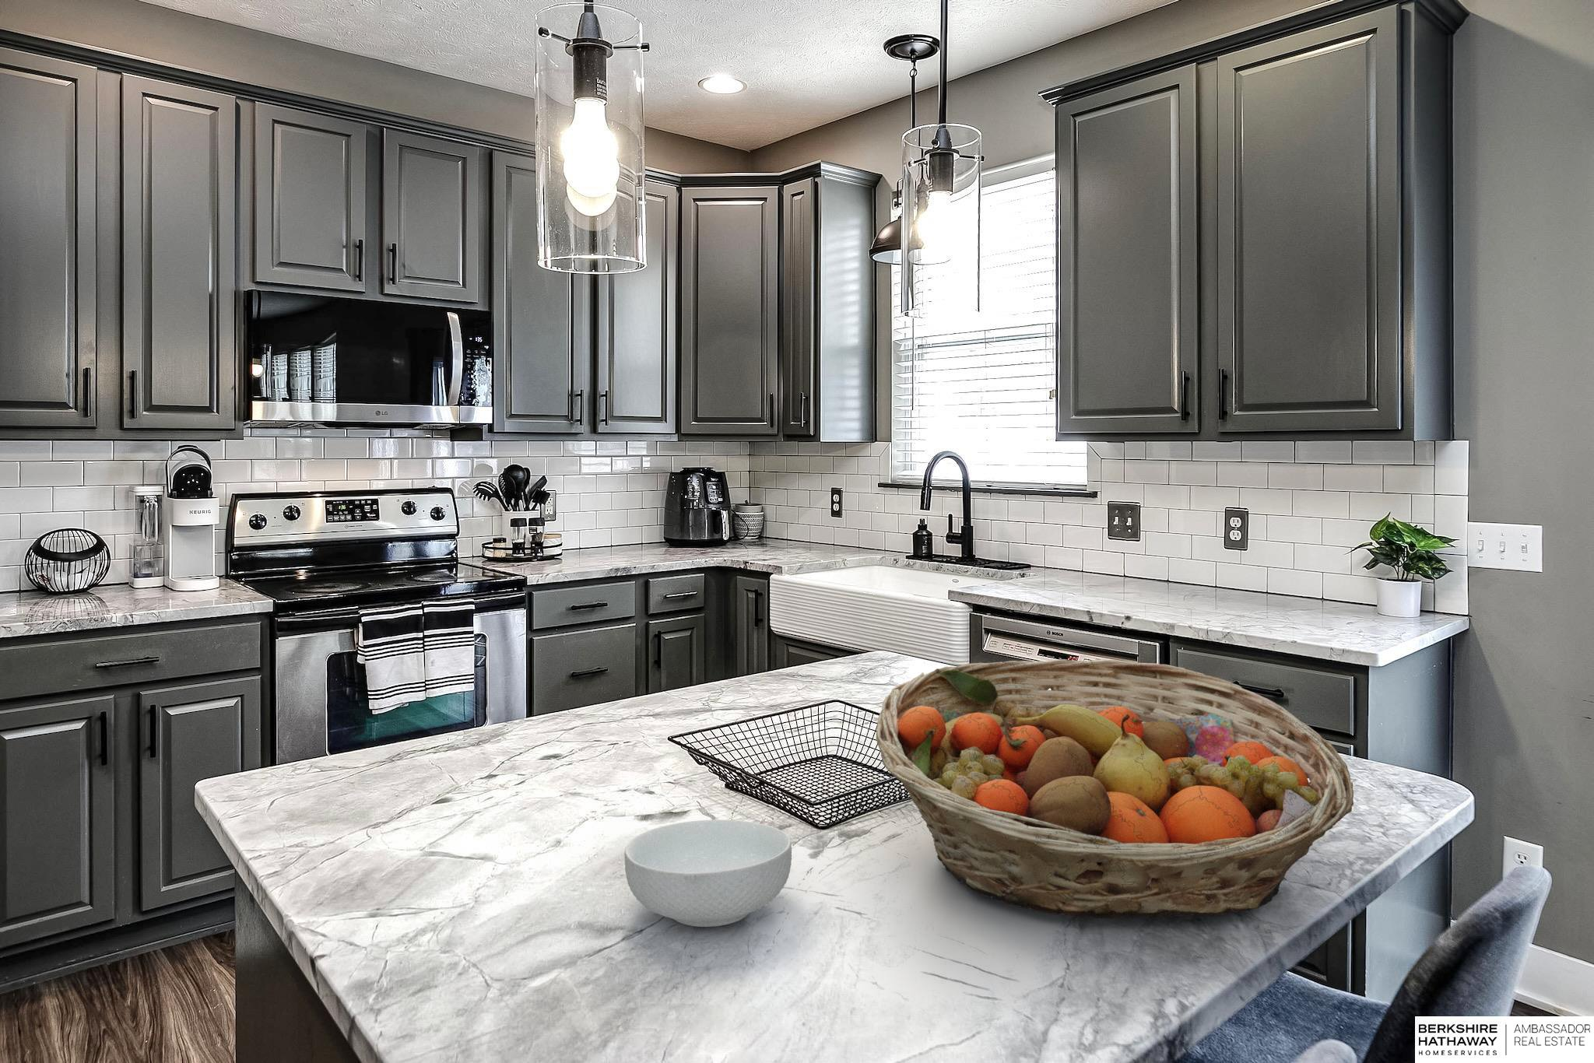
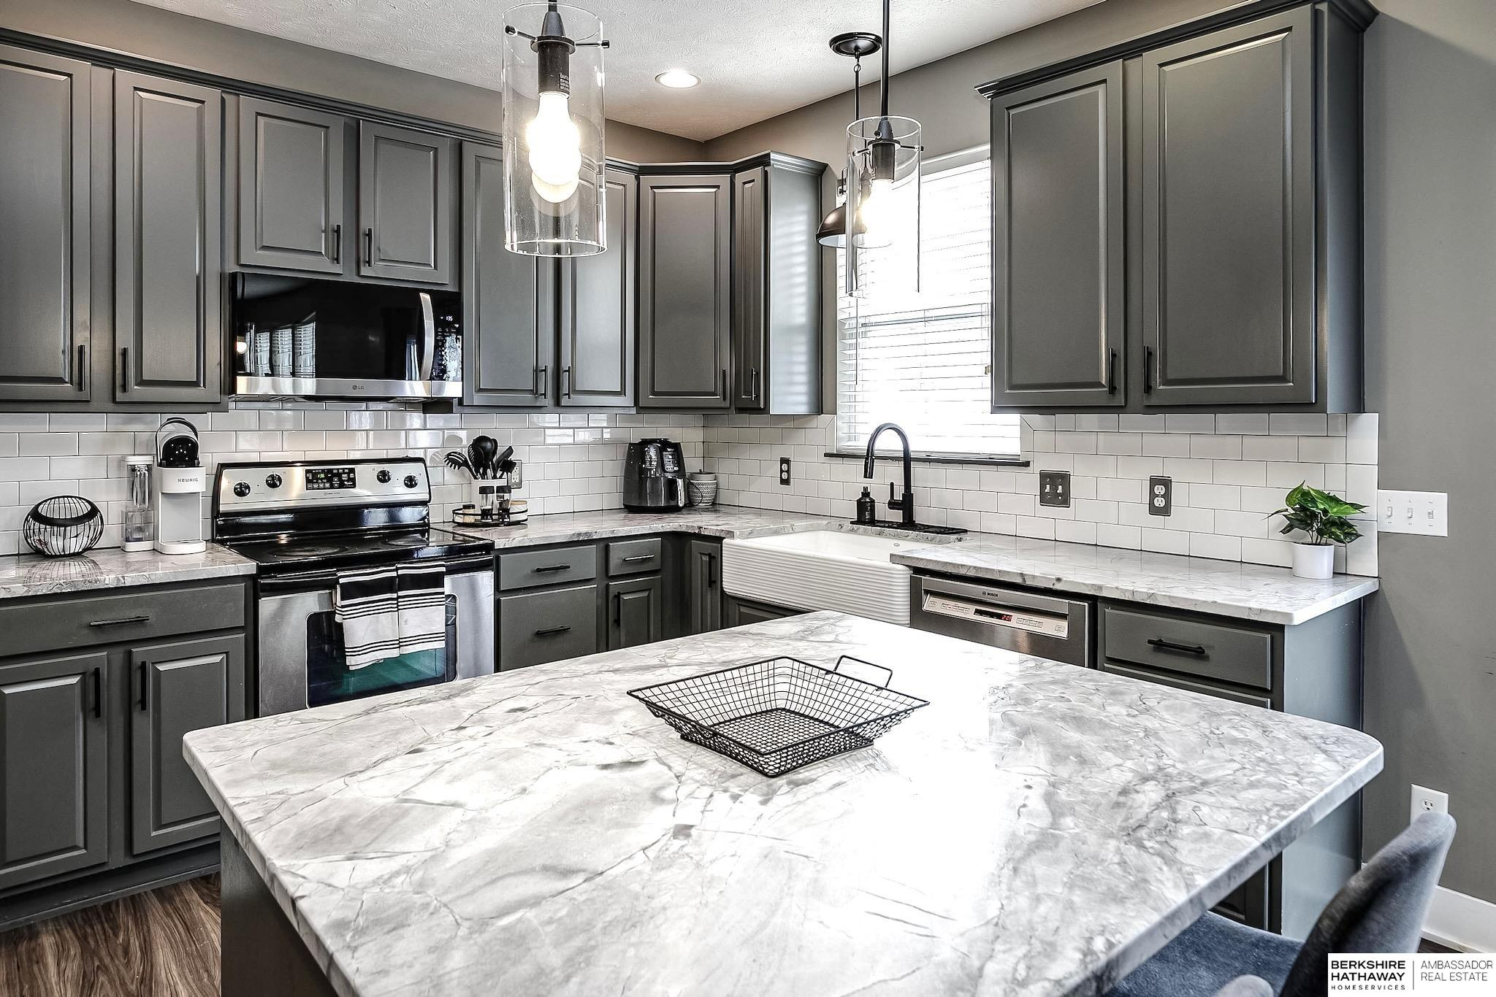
- fruit basket [875,658,1354,919]
- cereal bowl [624,819,792,928]
